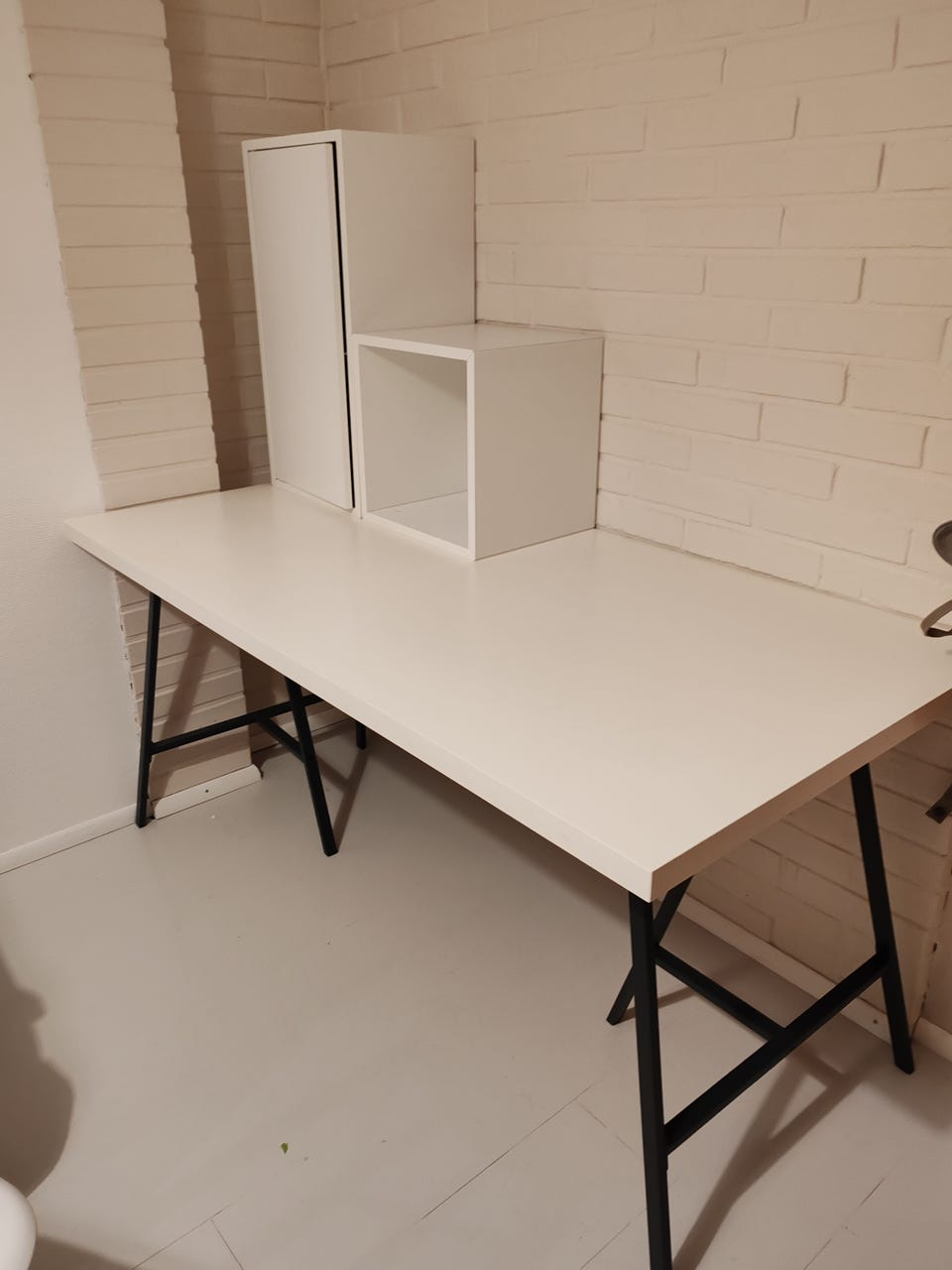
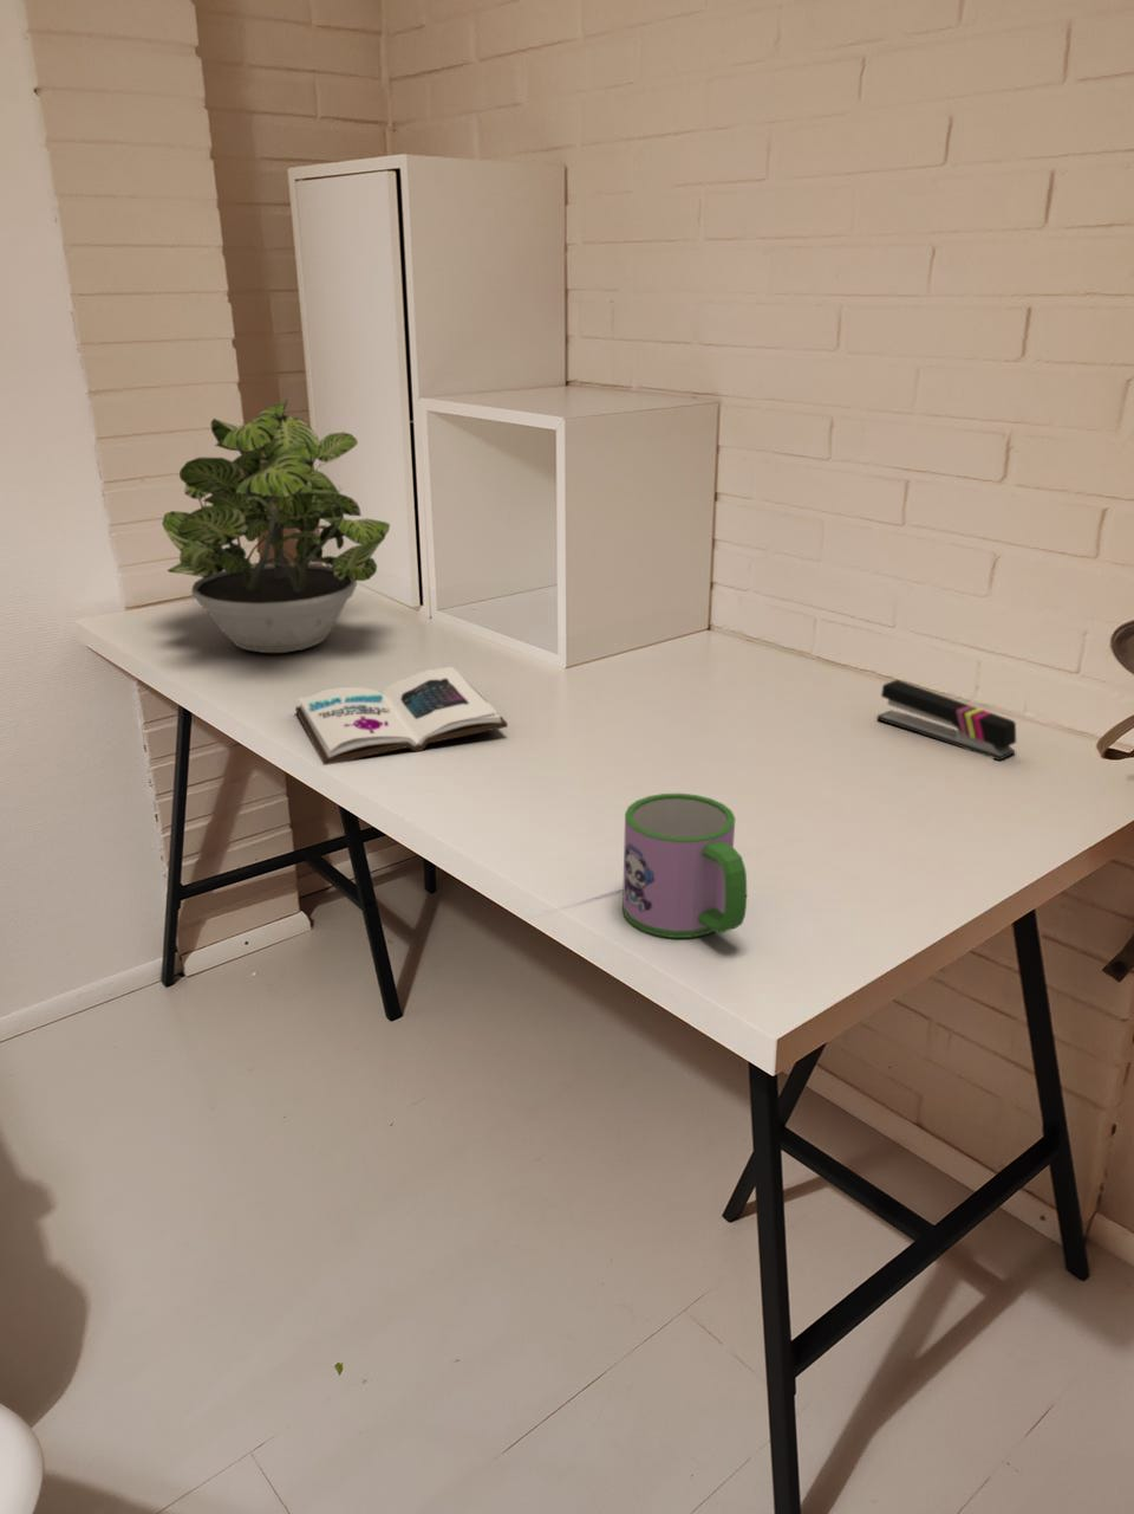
+ book [294,666,509,767]
+ stapler [877,680,1017,762]
+ potted plant [161,398,391,654]
+ mug [622,793,748,939]
